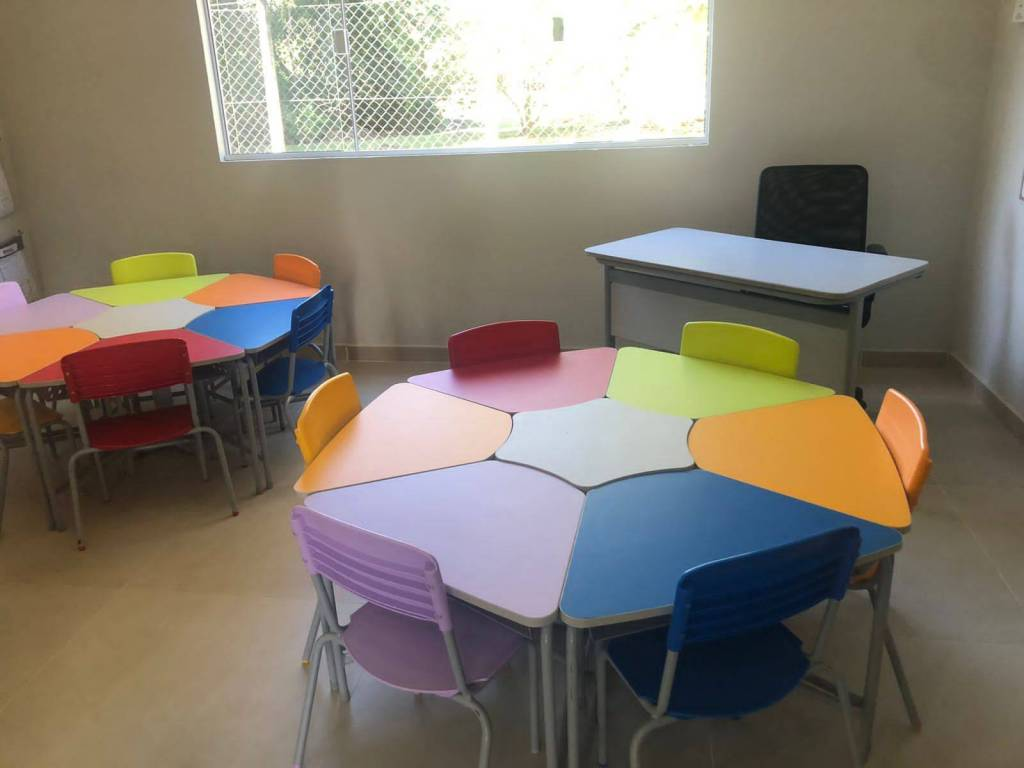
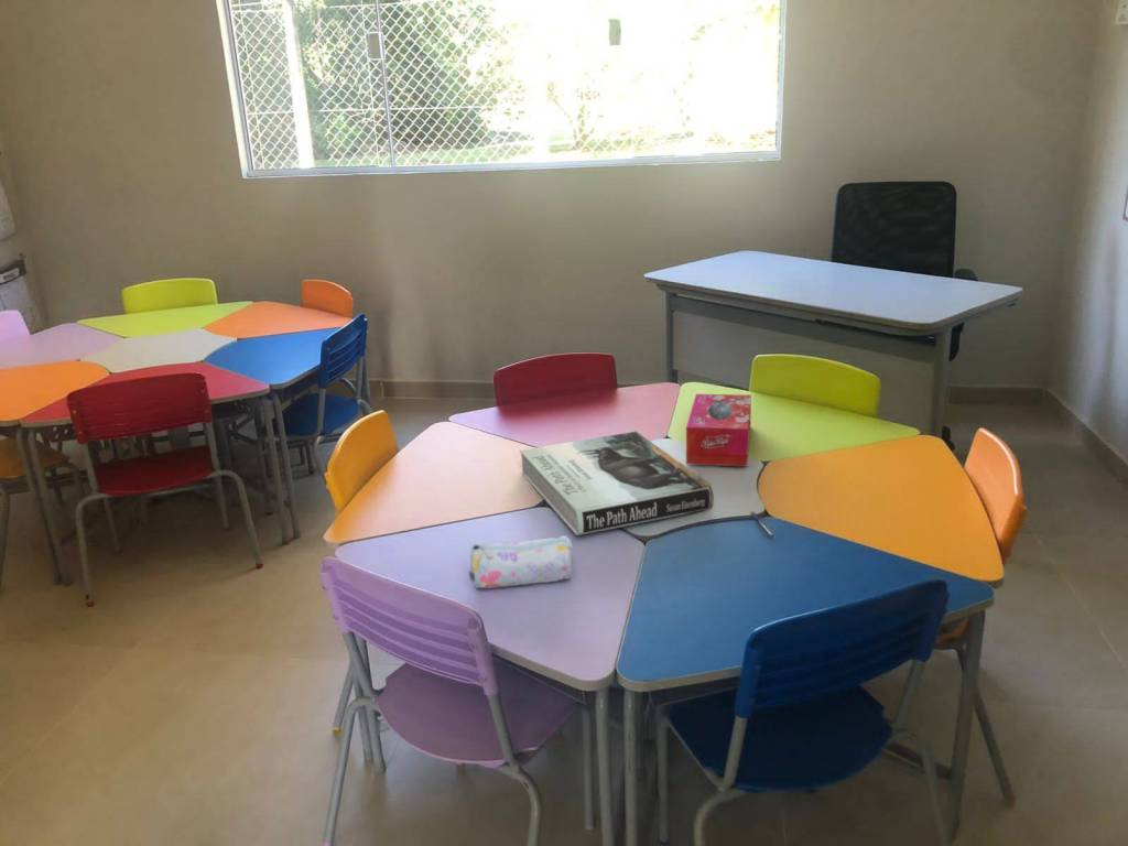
+ pen [749,510,777,538]
+ pencil case [468,534,574,589]
+ book [519,431,715,536]
+ tissue box [685,393,752,467]
